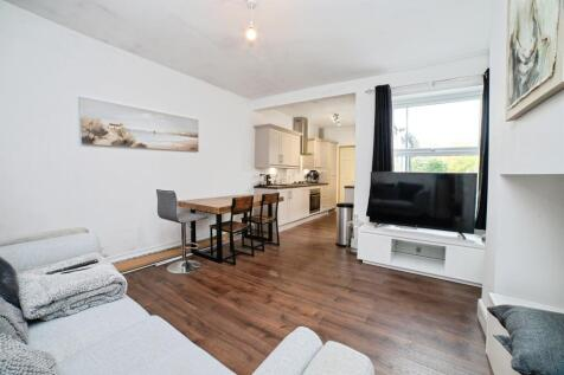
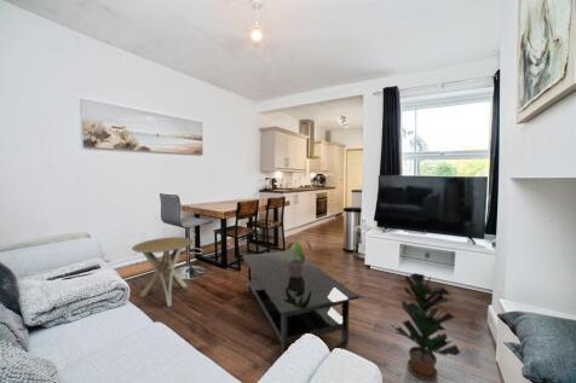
+ coffee table [241,250,361,356]
+ side table [131,236,195,308]
+ potted plant [281,238,313,278]
+ potted plant [390,272,461,382]
